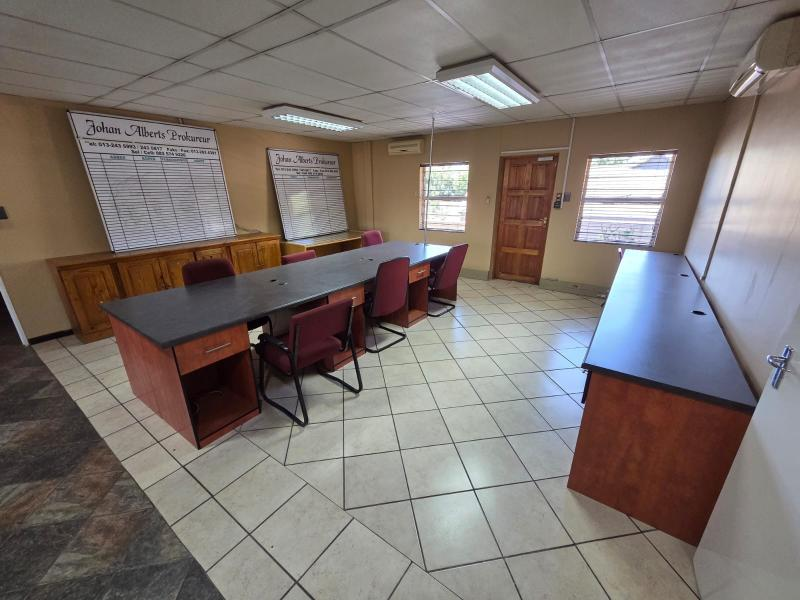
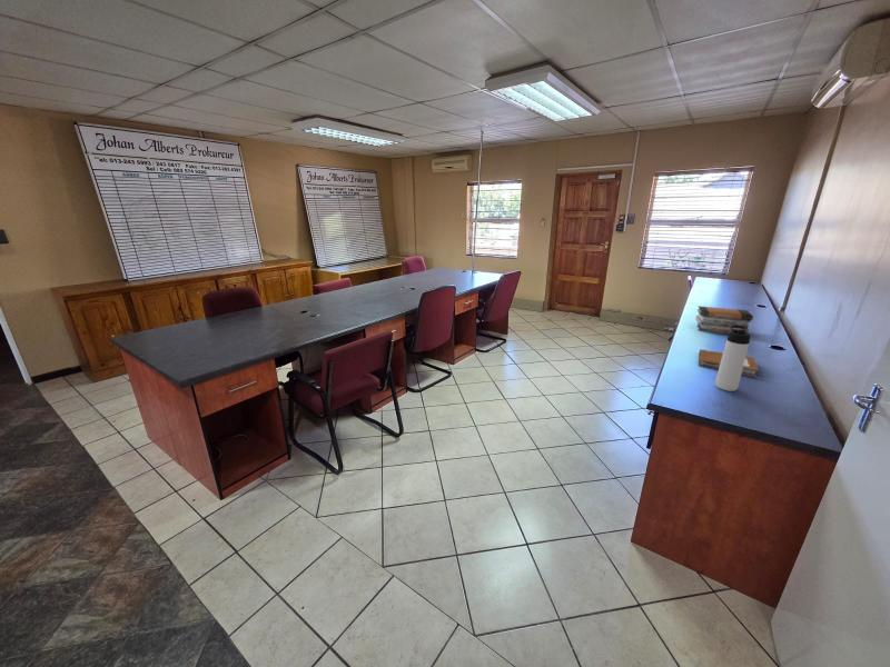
+ notebook [698,348,760,378]
+ book stack [694,305,754,336]
+ thermos bottle [714,326,752,392]
